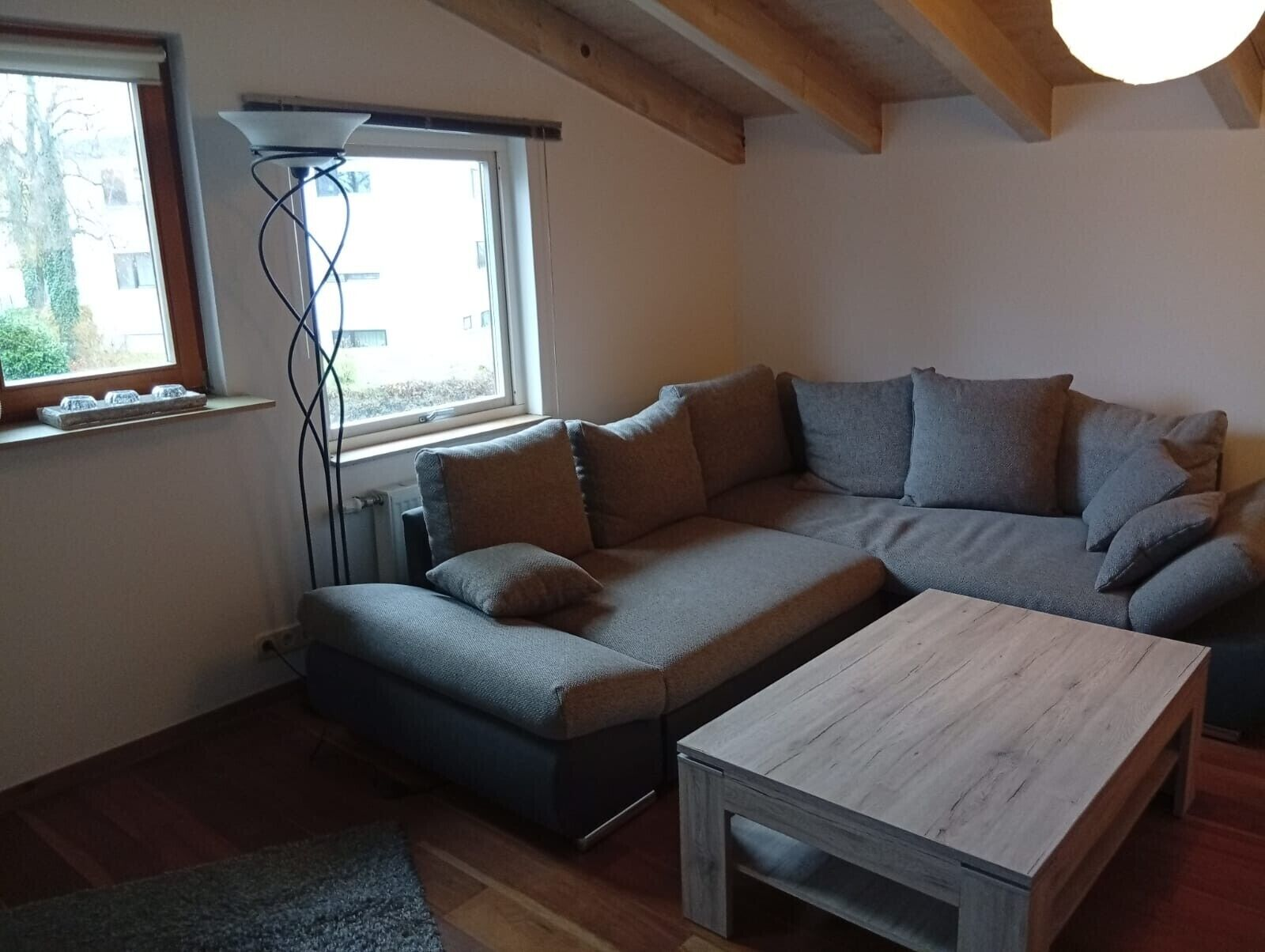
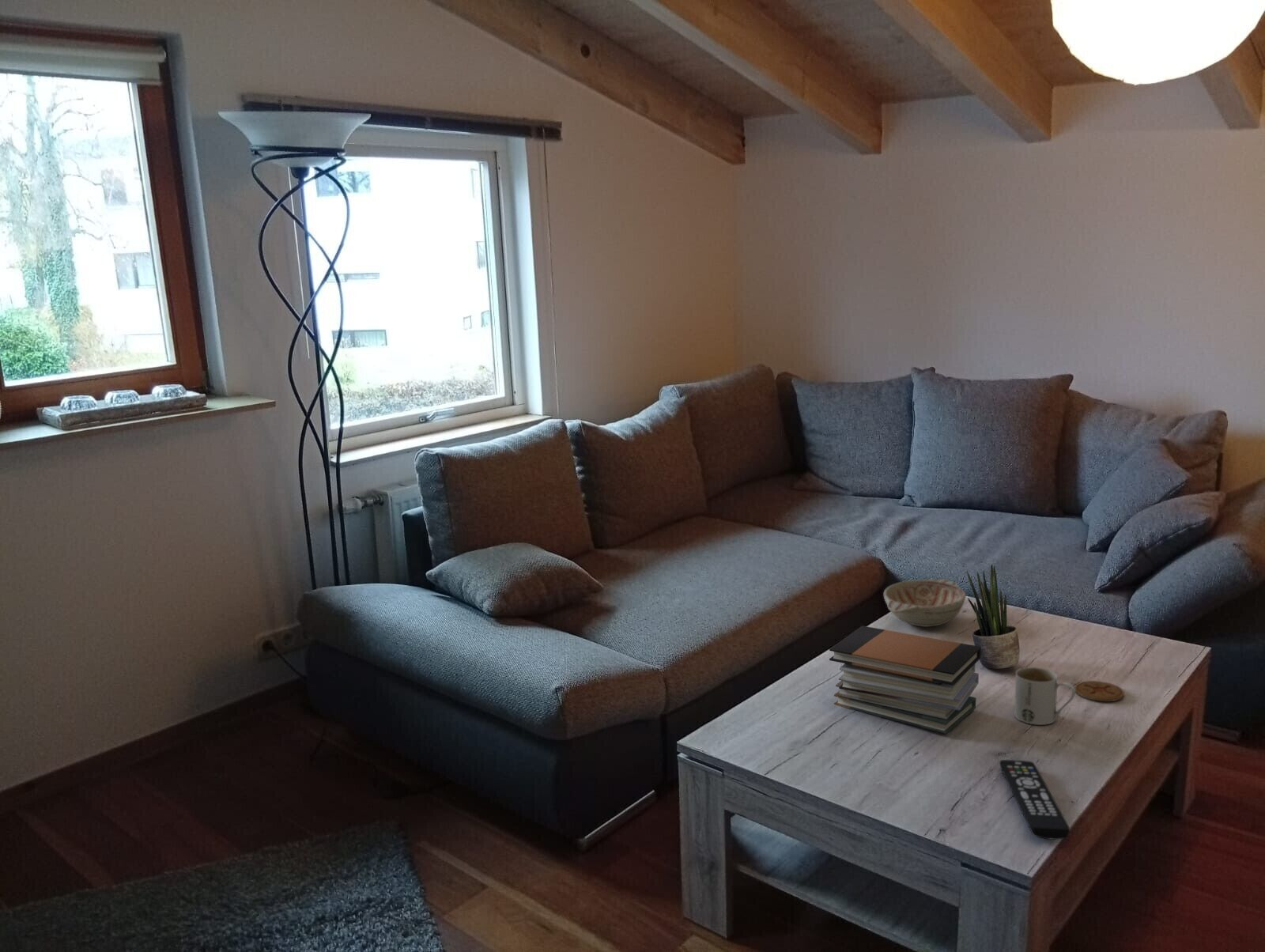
+ mug [1014,667,1076,726]
+ potted plant [966,564,1021,670]
+ coaster [1074,680,1125,702]
+ book stack [829,625,981,735]
+ remote control [999,759,1071,841]
+ decorative bowl [883,578,967,628]
